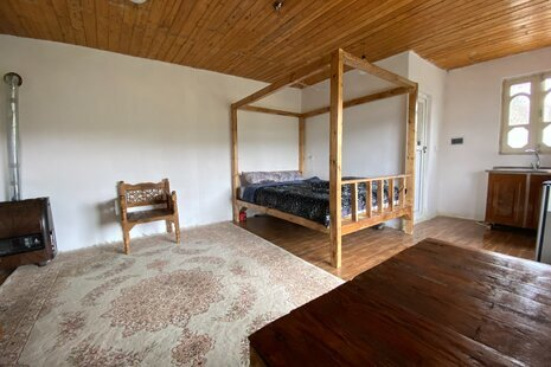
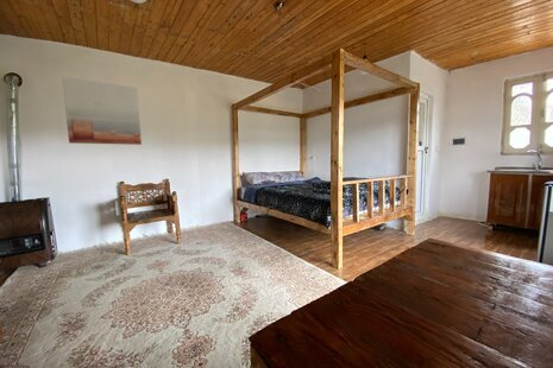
+ wall art [61,76,143,146]
